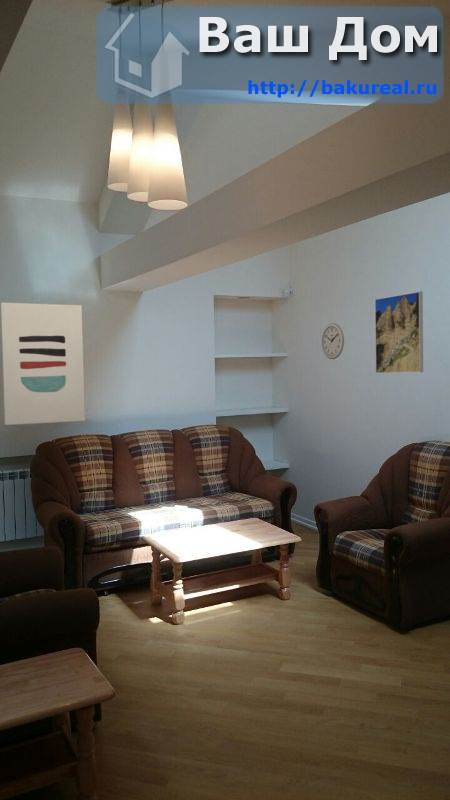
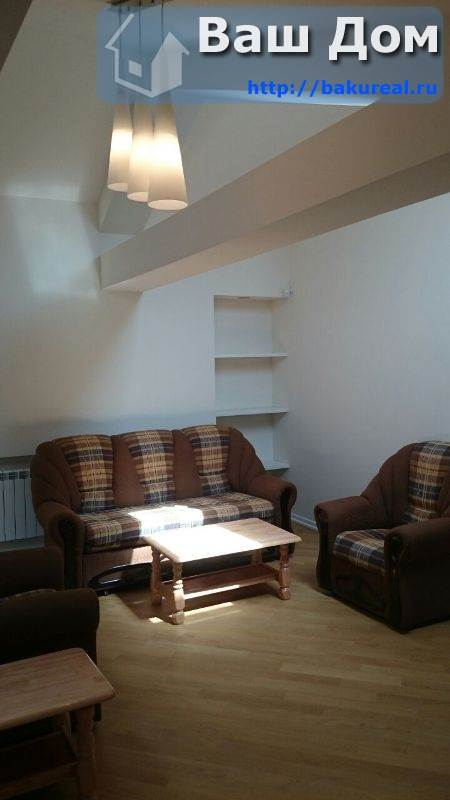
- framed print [374,291,424,374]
- wall art [0,302,86,426]
- wall clock [321,322,345,360]
